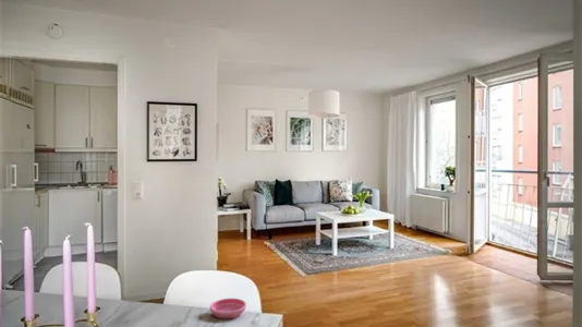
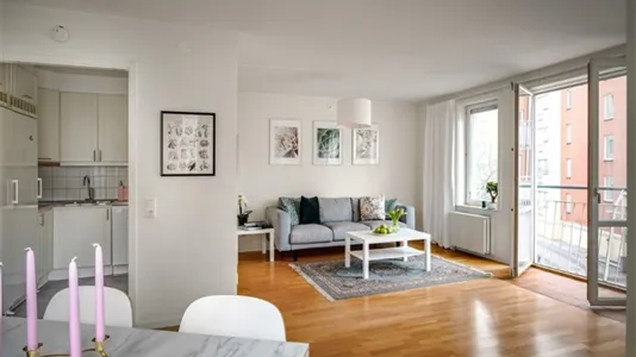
- saucer [209,298,247,319]
